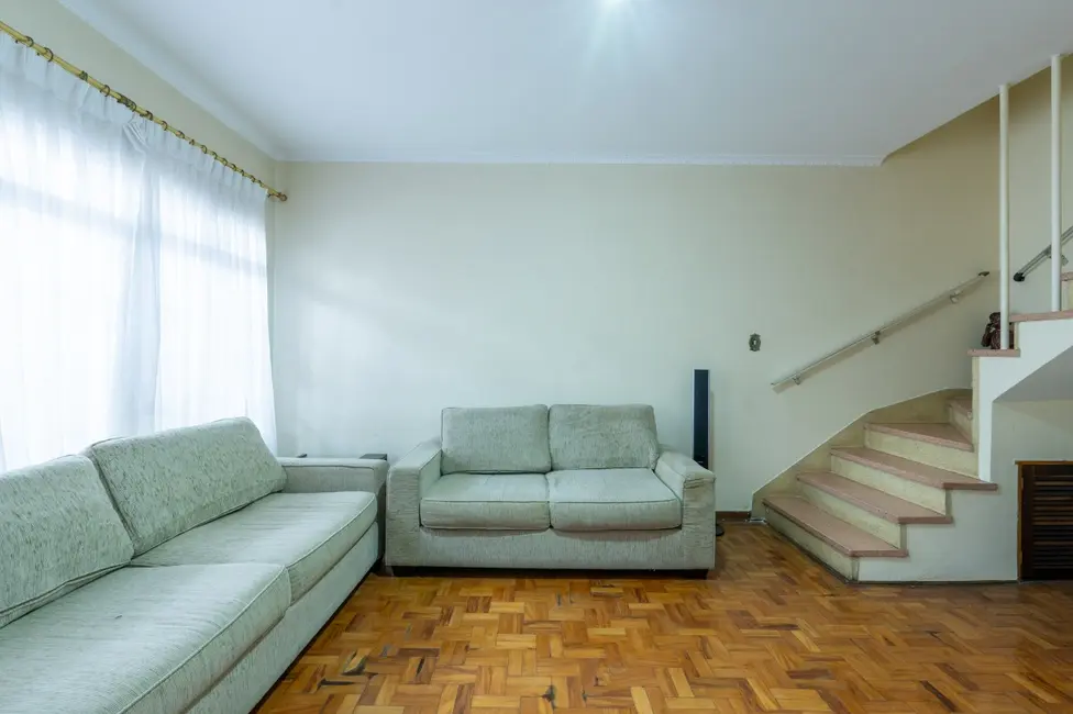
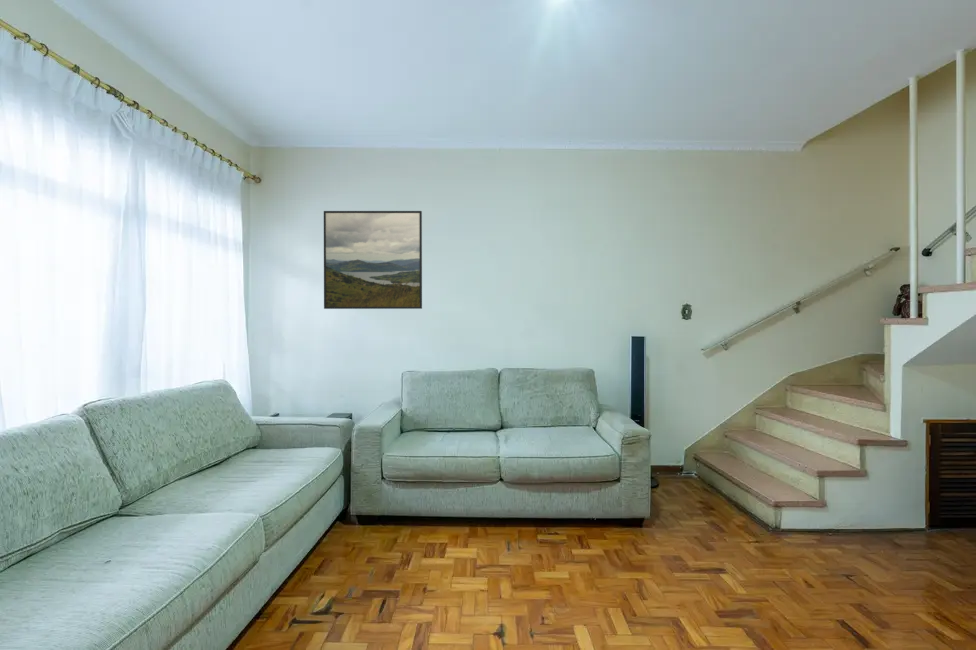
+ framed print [323,210,423,310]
